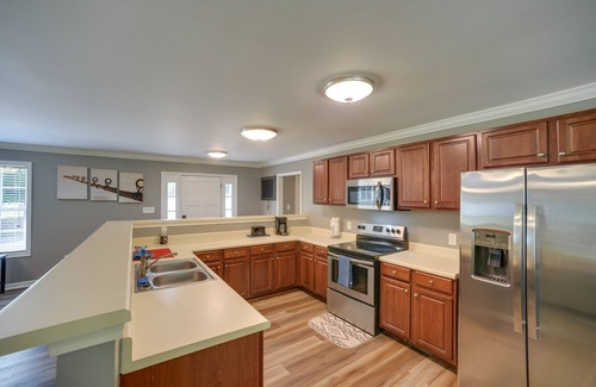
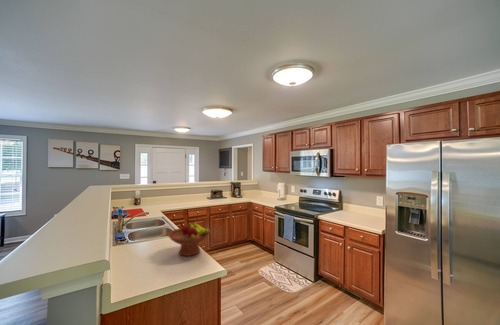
+ fruit bowl [167,220,211,257]
